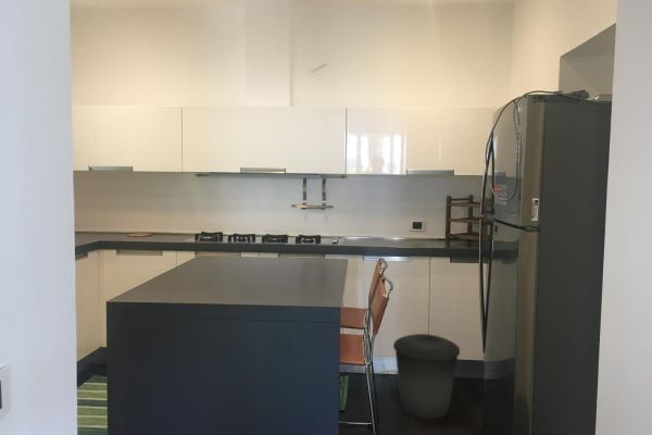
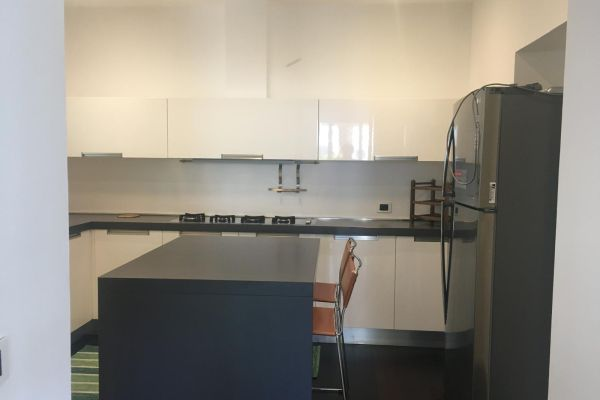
- trash can [392,333,461,420]
